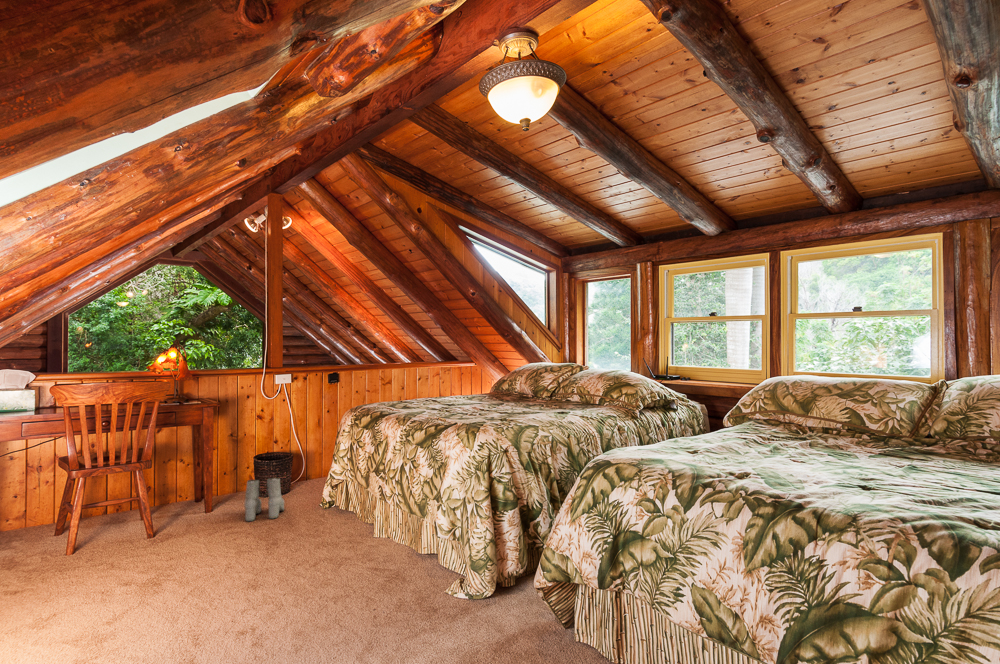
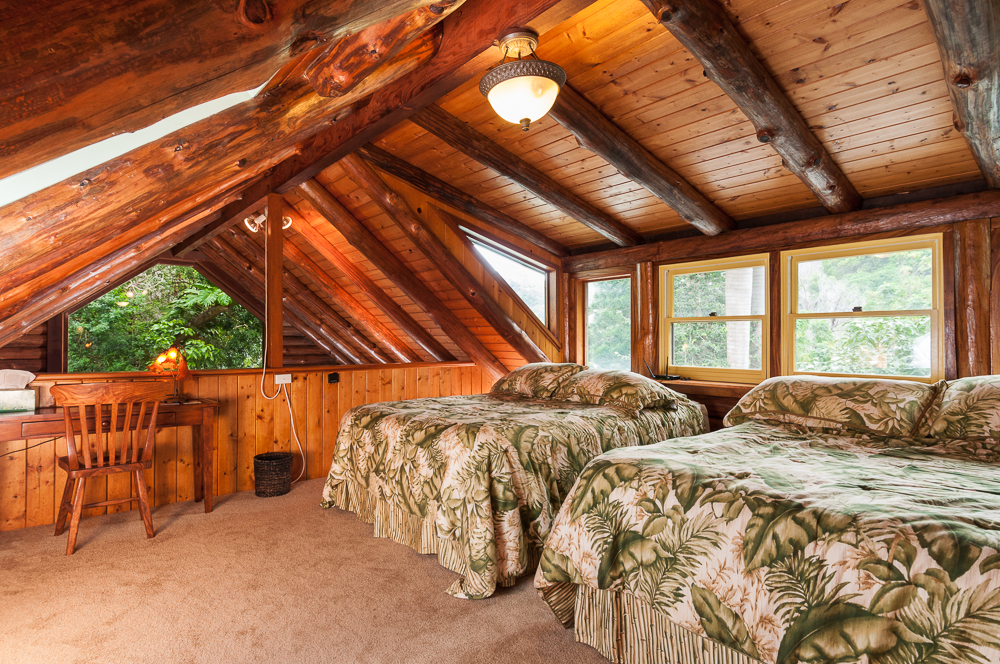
- boots [243,477,285,522]
